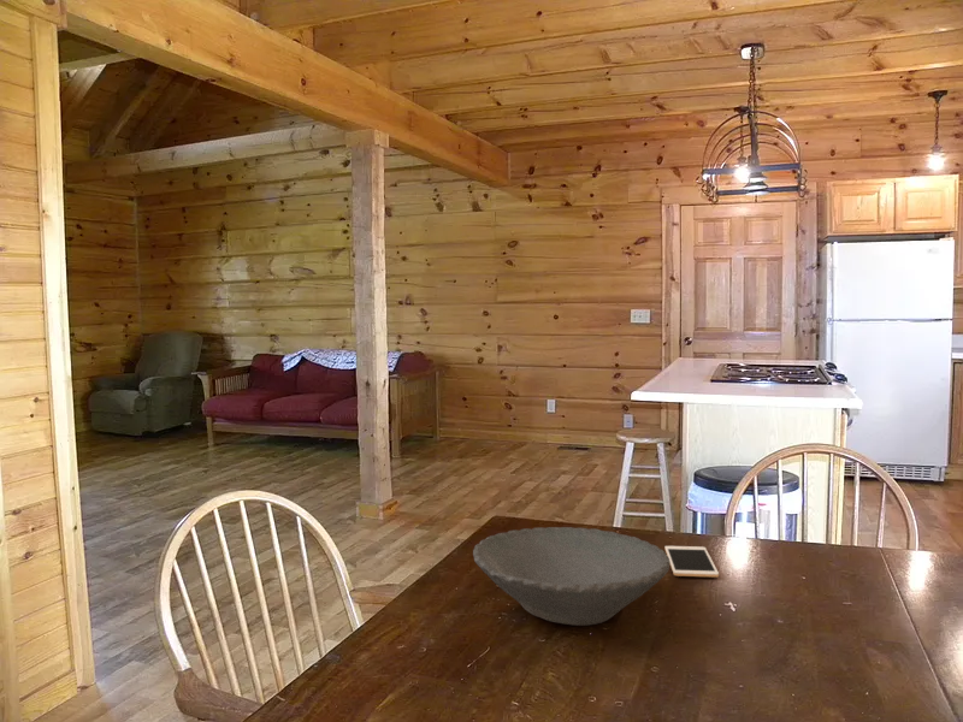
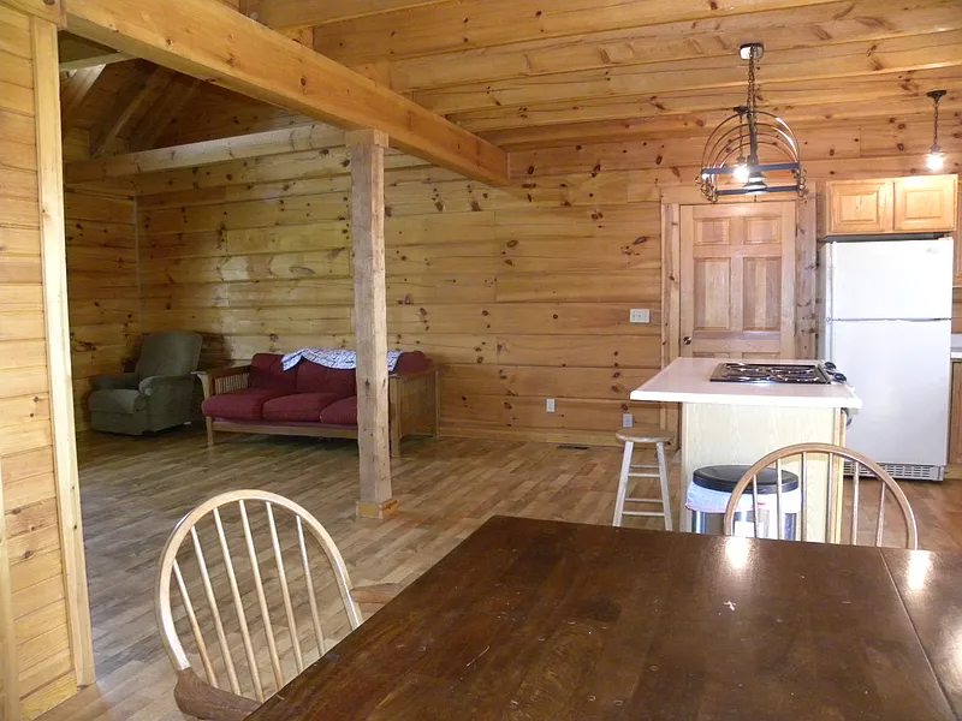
- bowl [472,526,670,627]
- cell phone [663,545,720,579]
